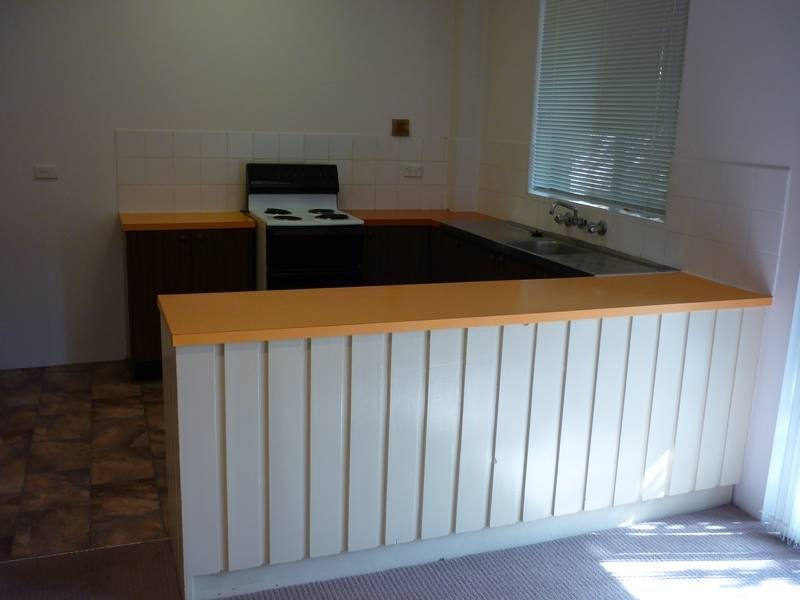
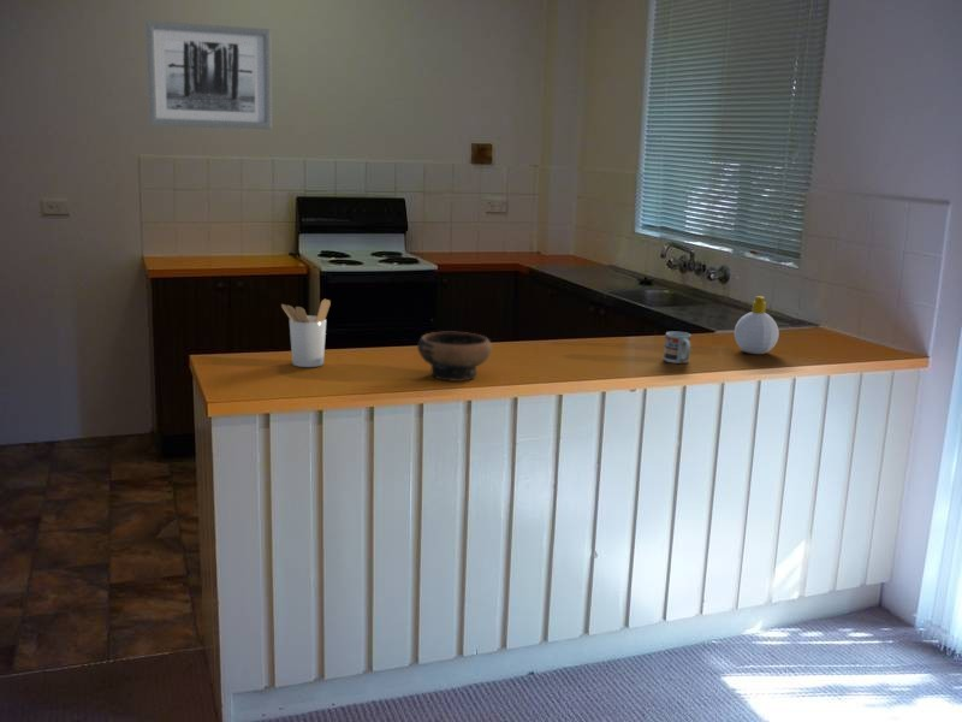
+ bowl [416,331,493,383]
+ soap bottle [734,295,780,355]
+ utensil holder [280,298,332,368]
+ wall art [144,19,273,130]
+ cup [663,331,693,365]
